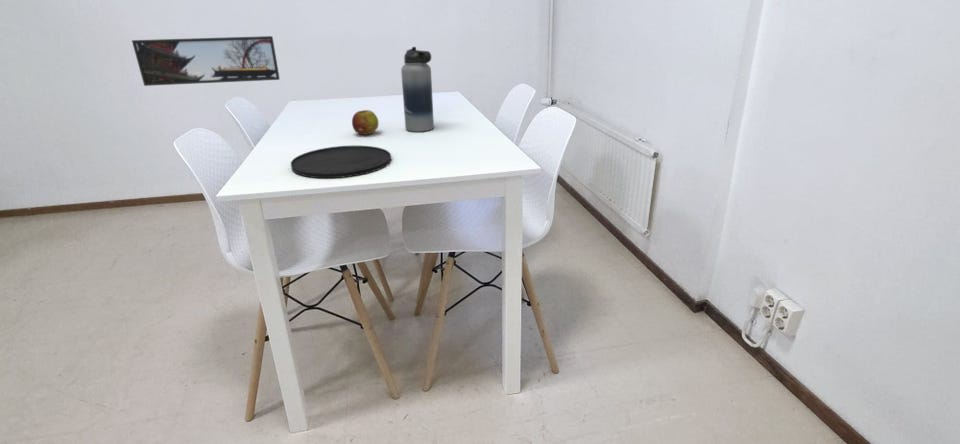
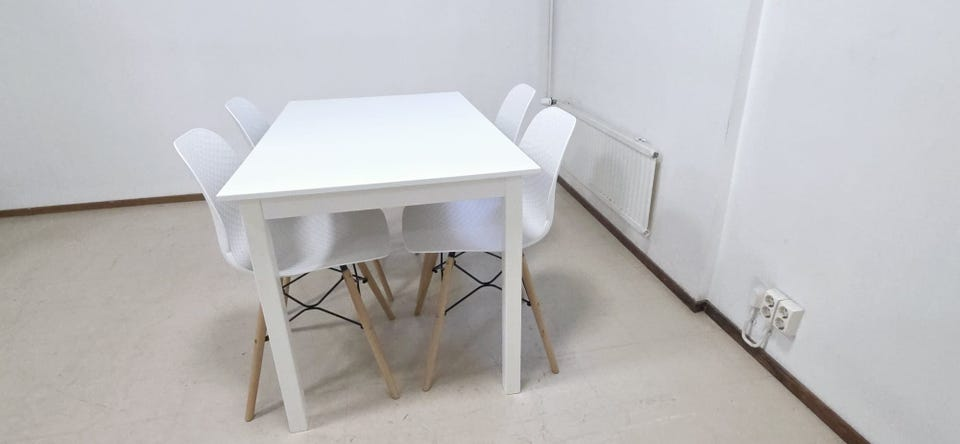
- fruit [351,109,380,136]
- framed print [131,35,281,87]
- water bottle [400,46,435,133]
- plate [290,145,392,179]
